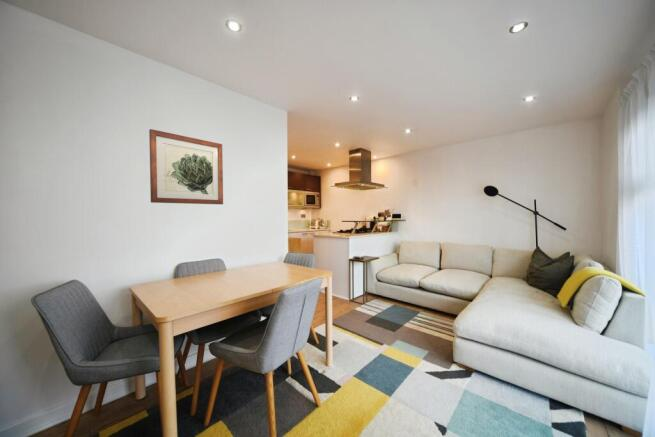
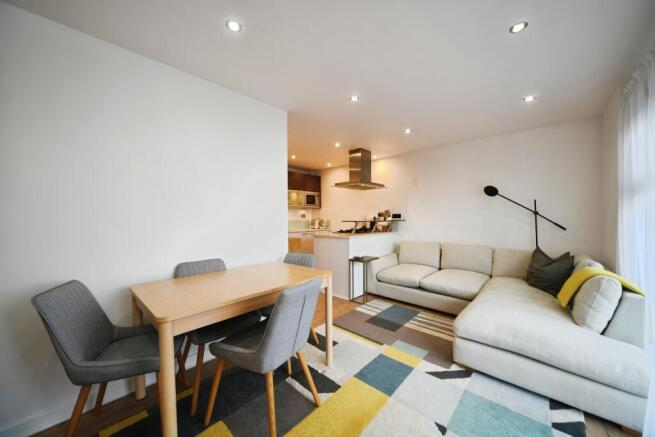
- wall art [148,128,224,205]
